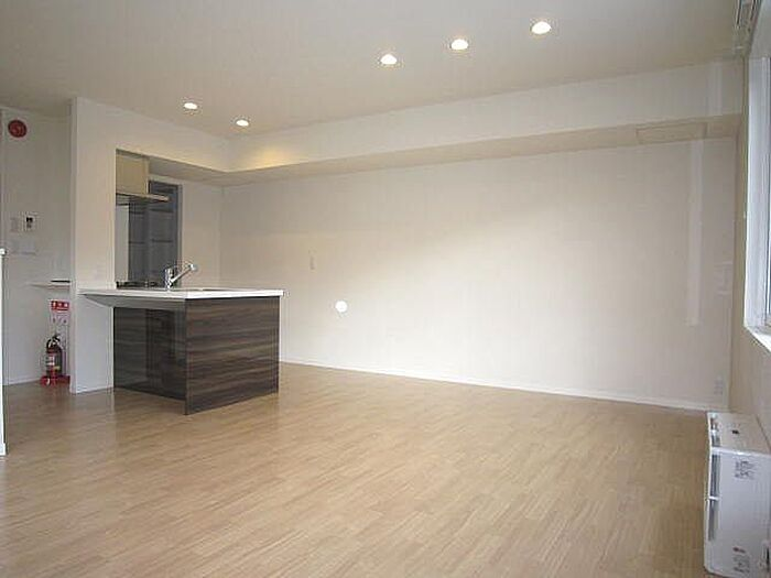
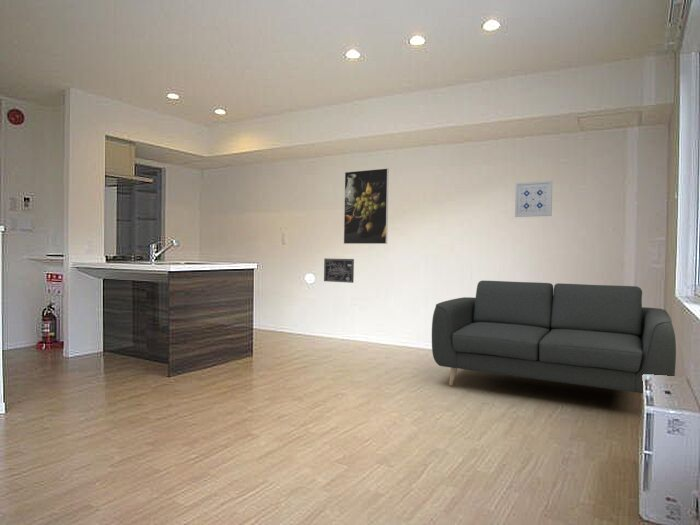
+ wall art [514,180,553,218]
+ sofa [431,280,677,405]
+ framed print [343,167,390,245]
+ wall art [323,257,355,284]
